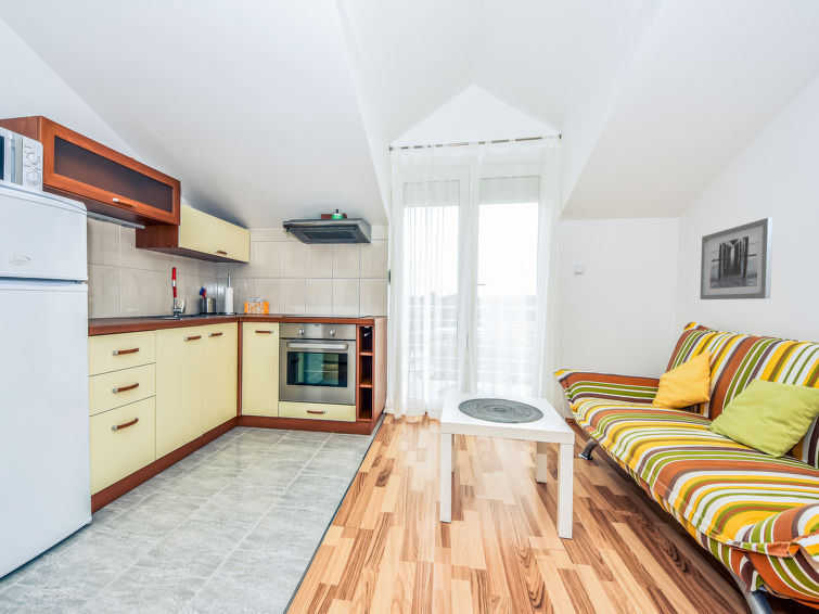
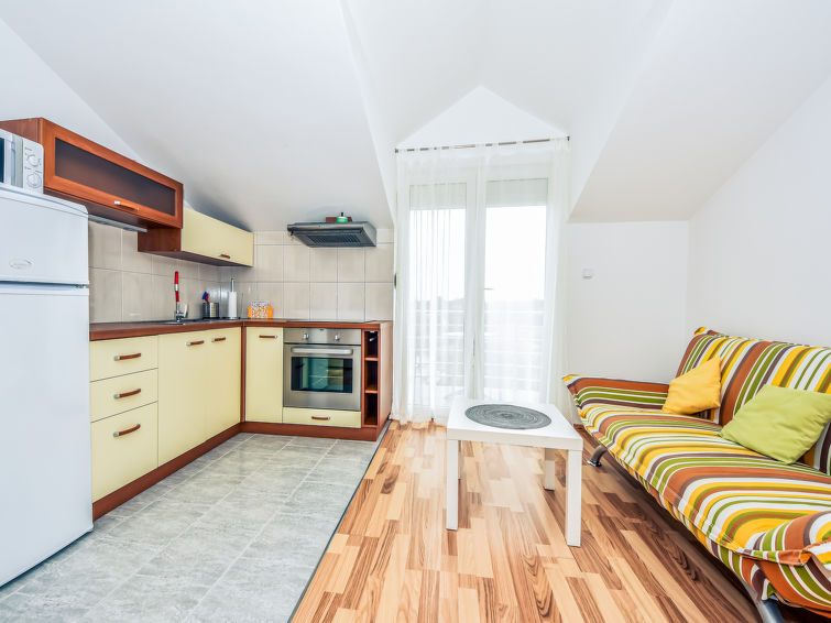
- wall art [699,217,773,300]
